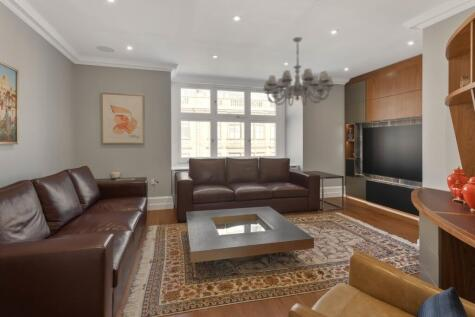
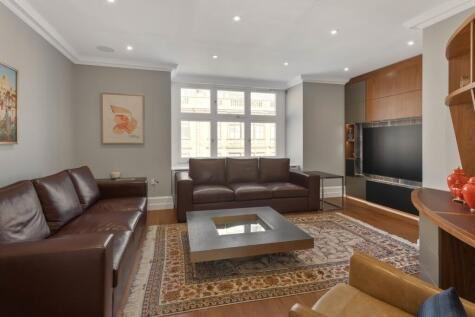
- chandelier [262,36,335,107]
